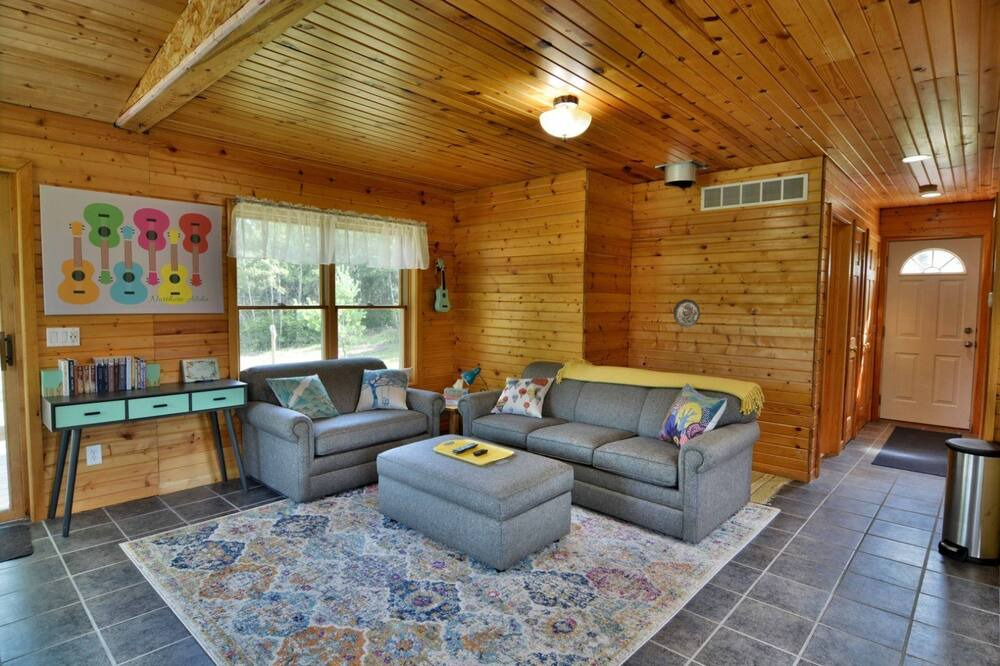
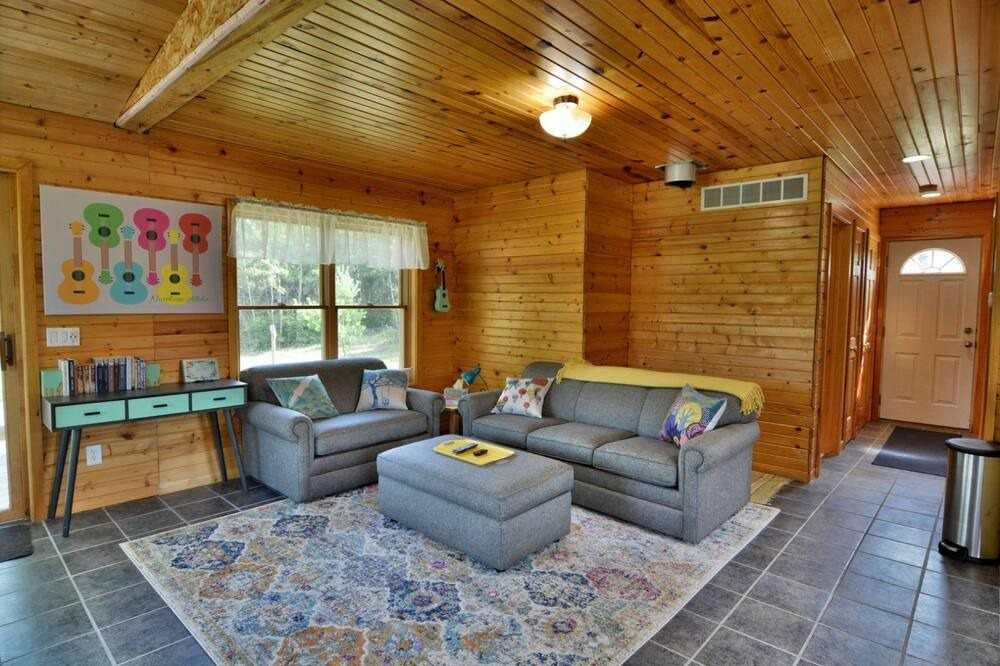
- decorative plate [672,298,701,328]
